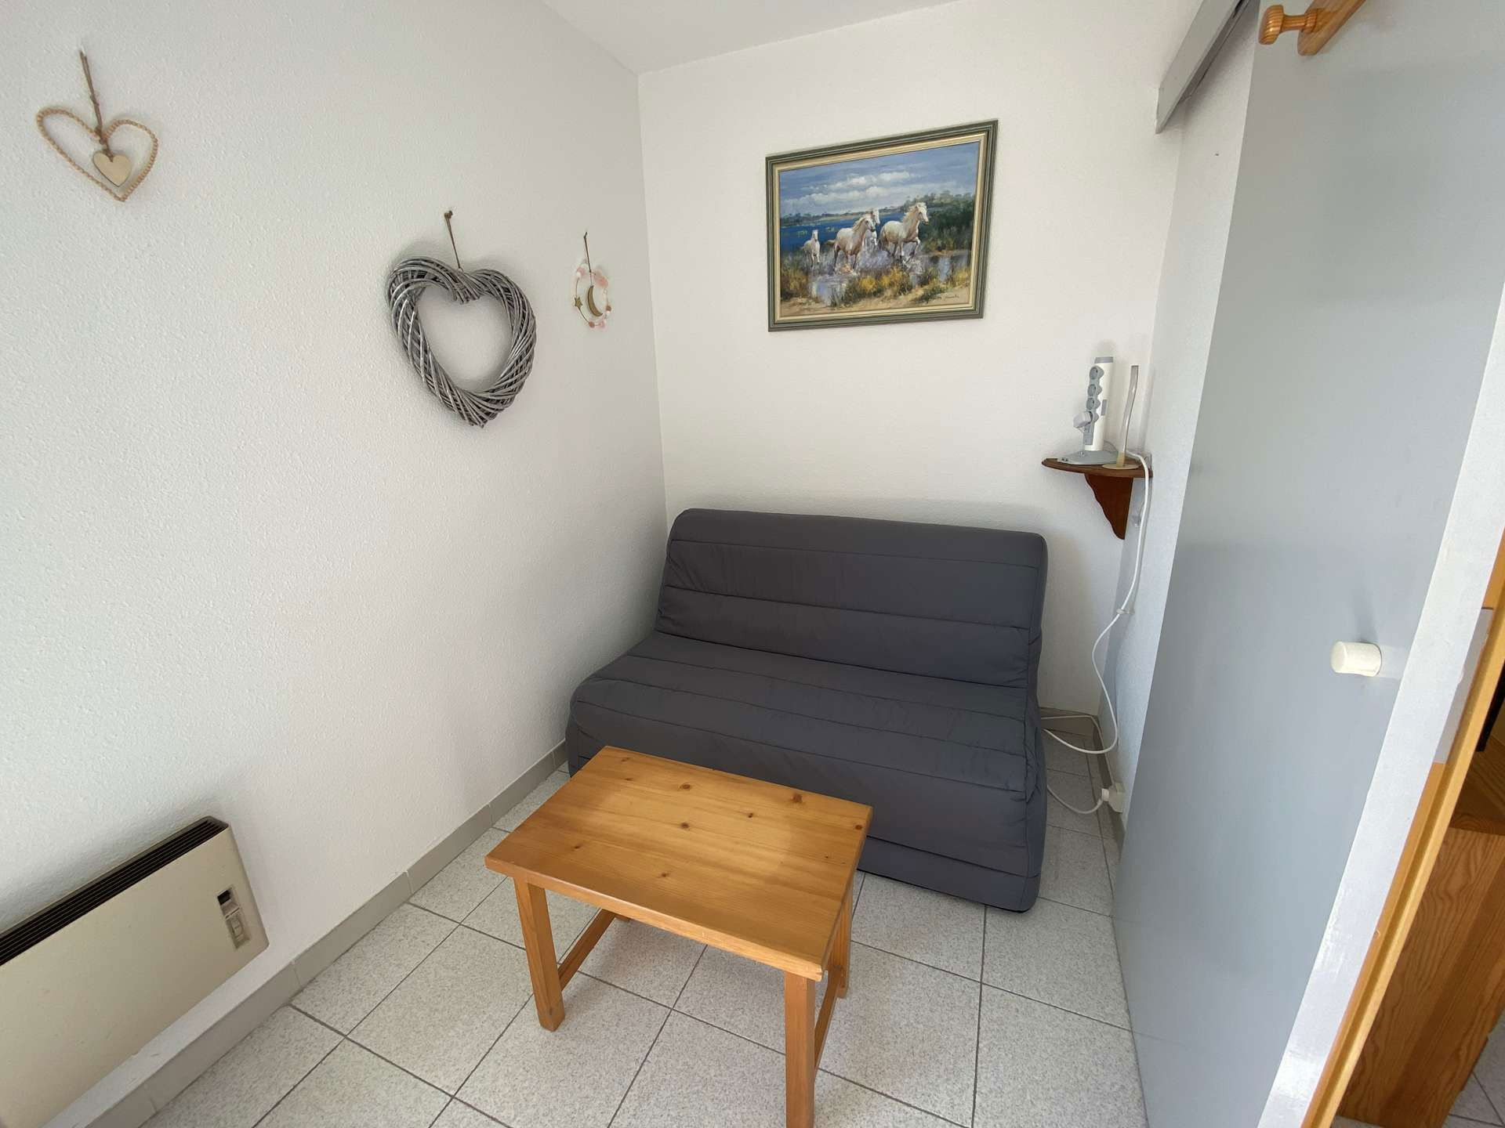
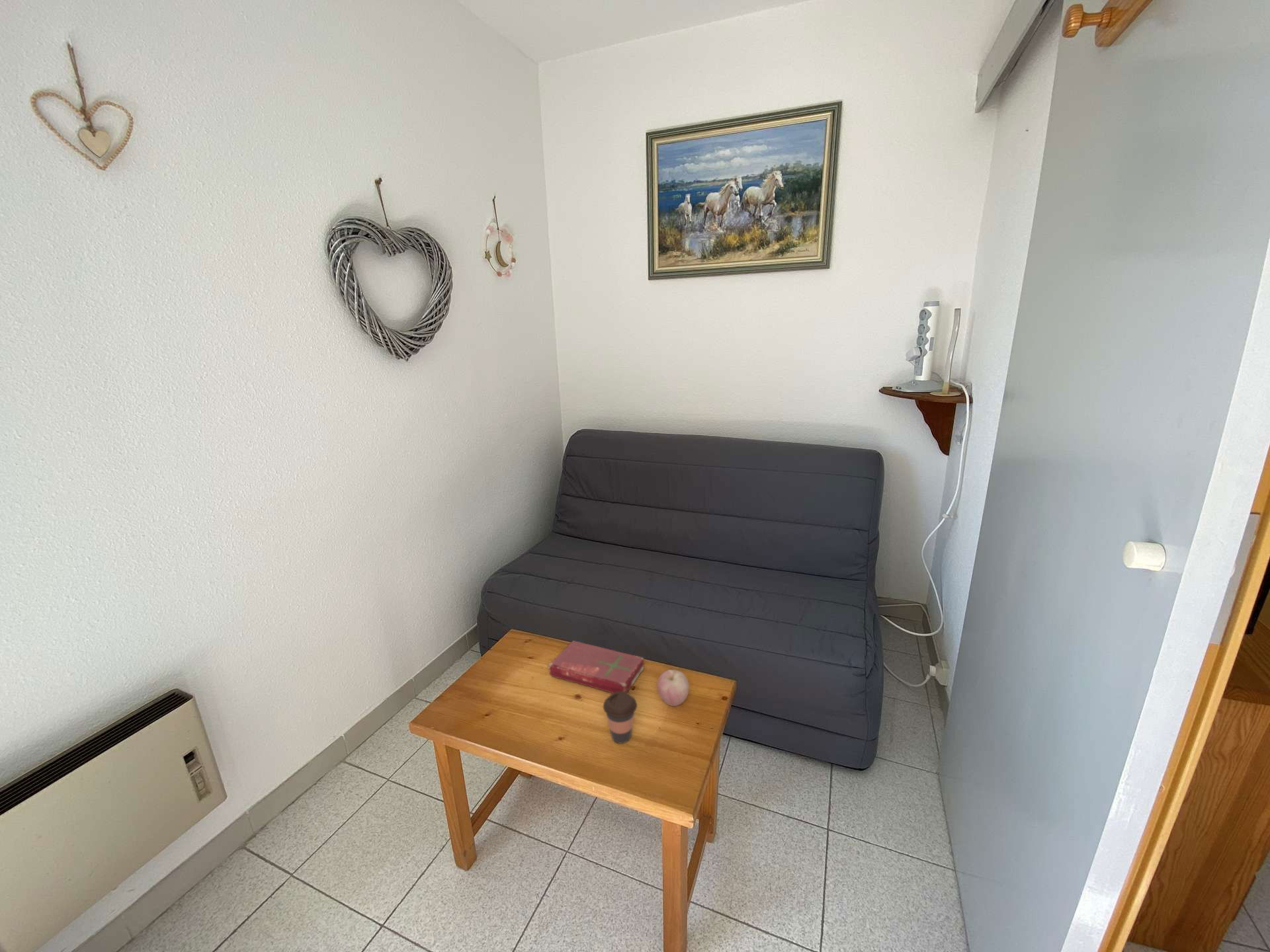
+ coffee cup [603,692,638,744]
+ apple [656,669,690,707]
+ book [547,640,645,694]
